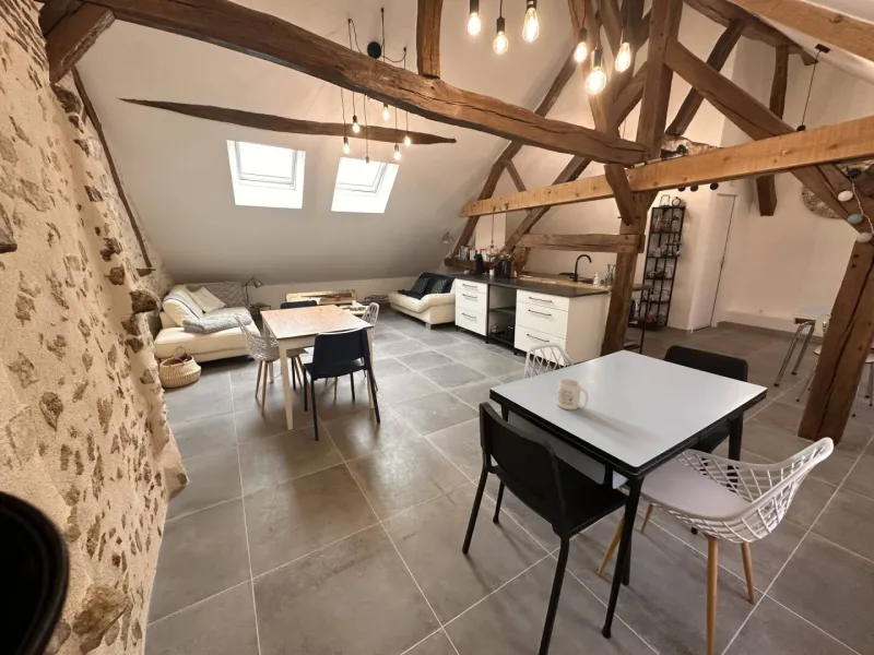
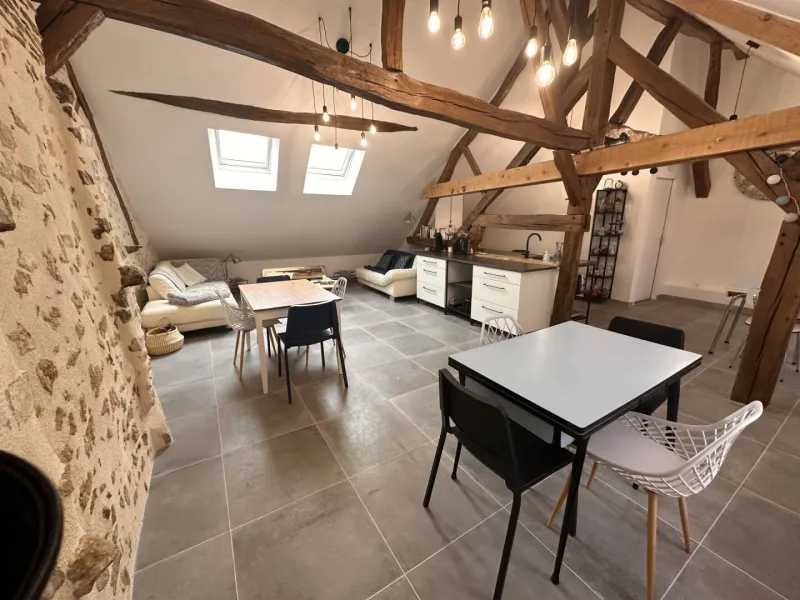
- mug [556,378,589,410]
